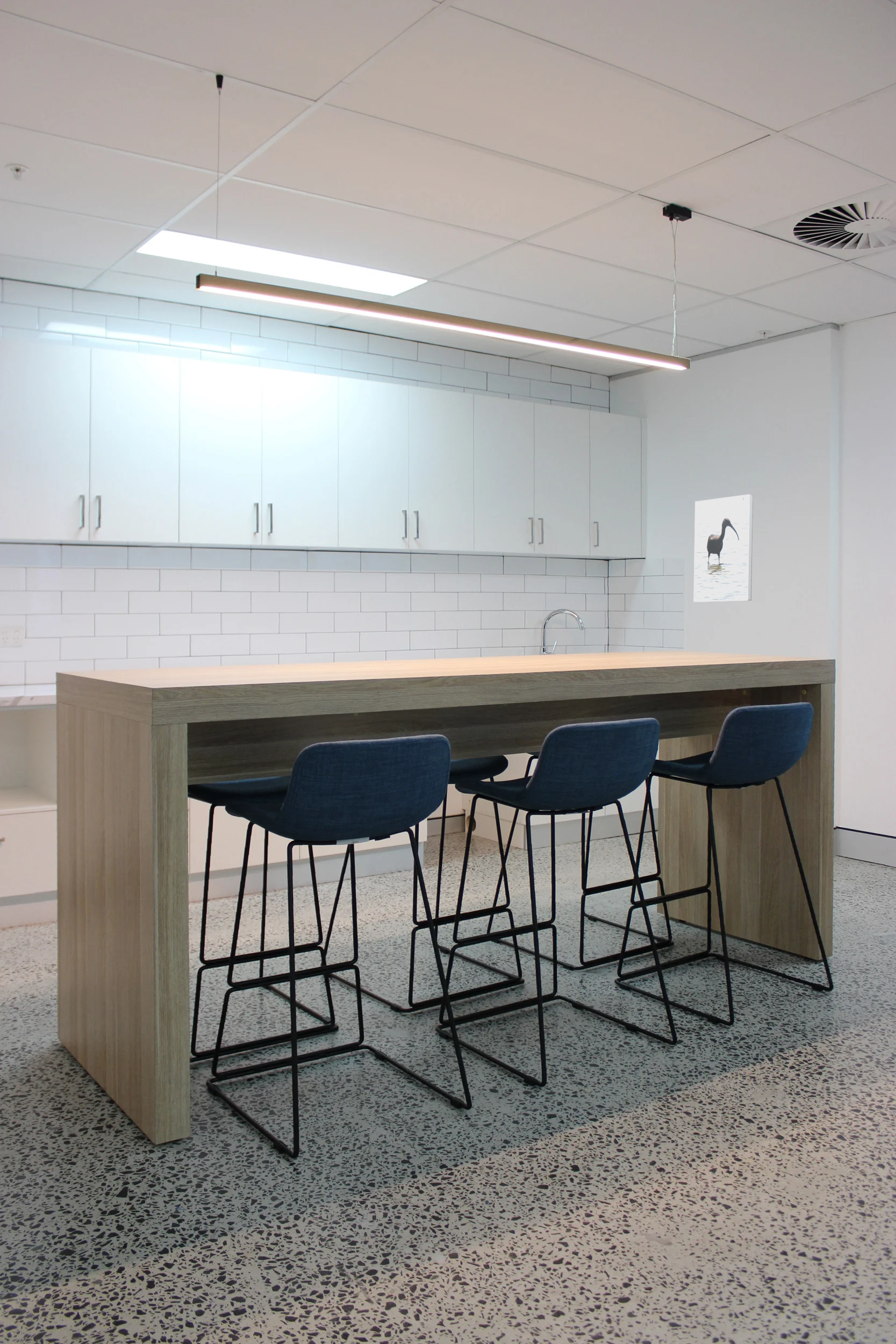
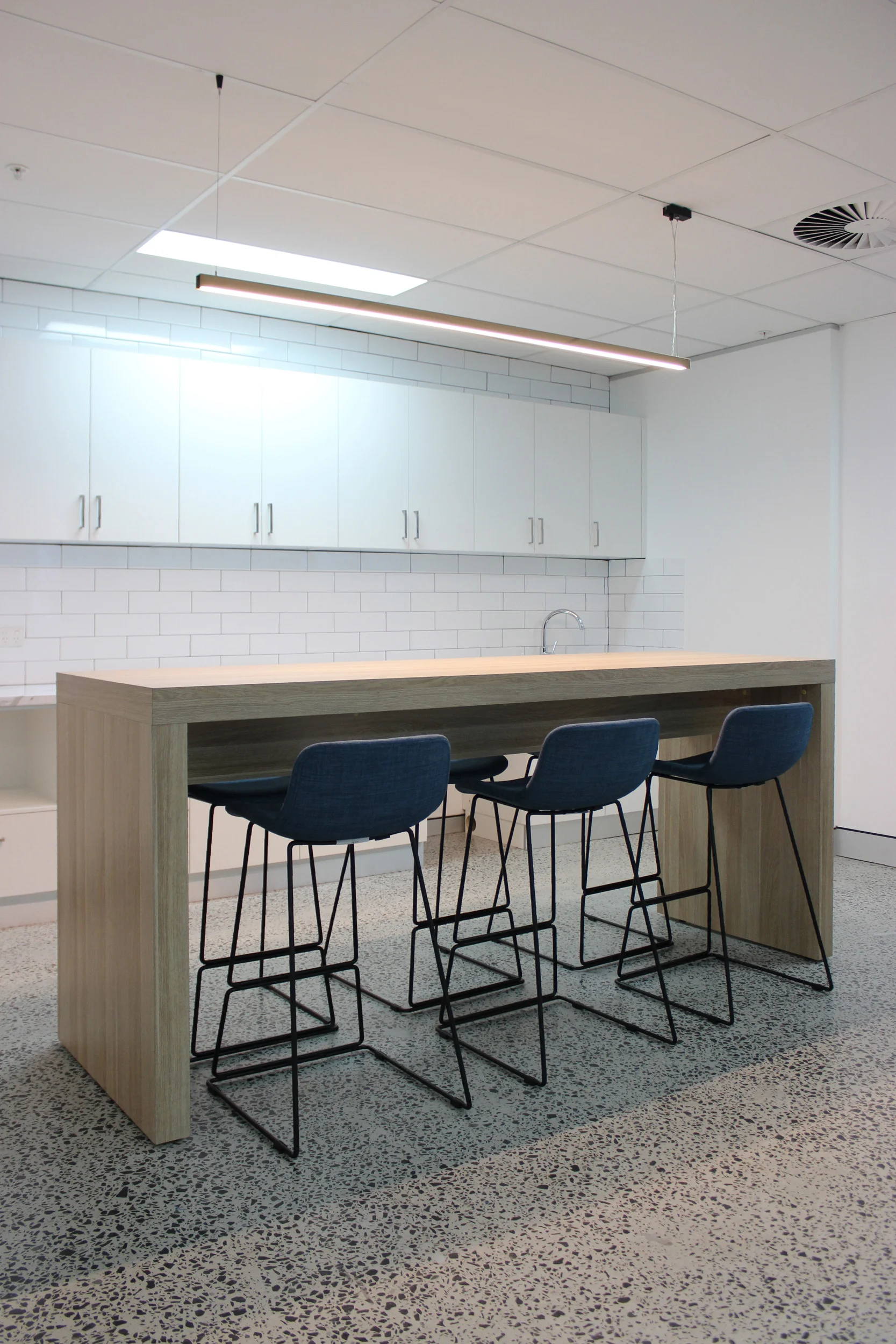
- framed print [693,494,754,603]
